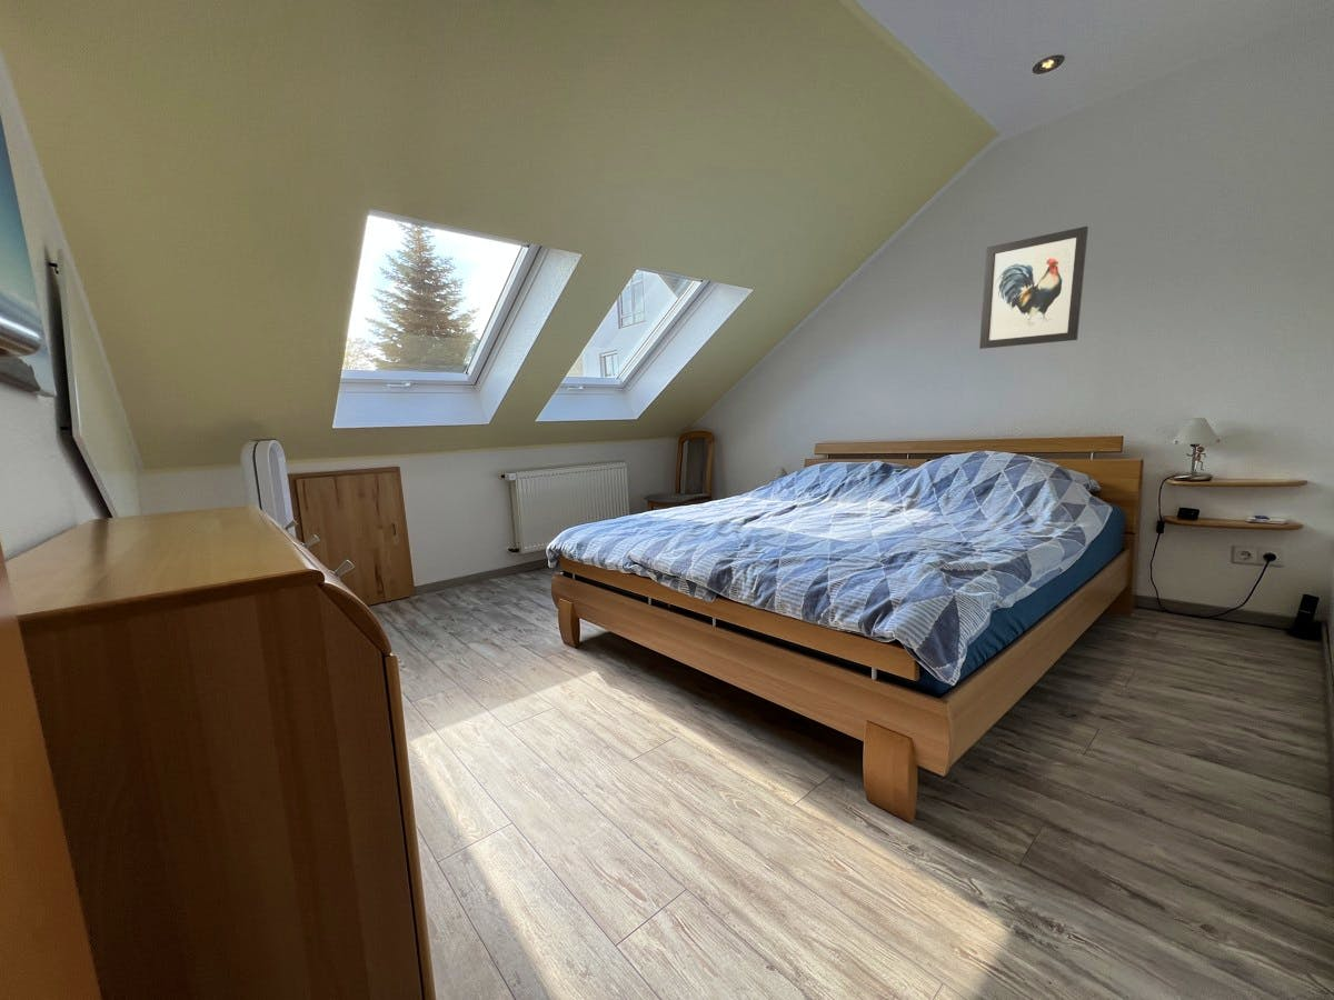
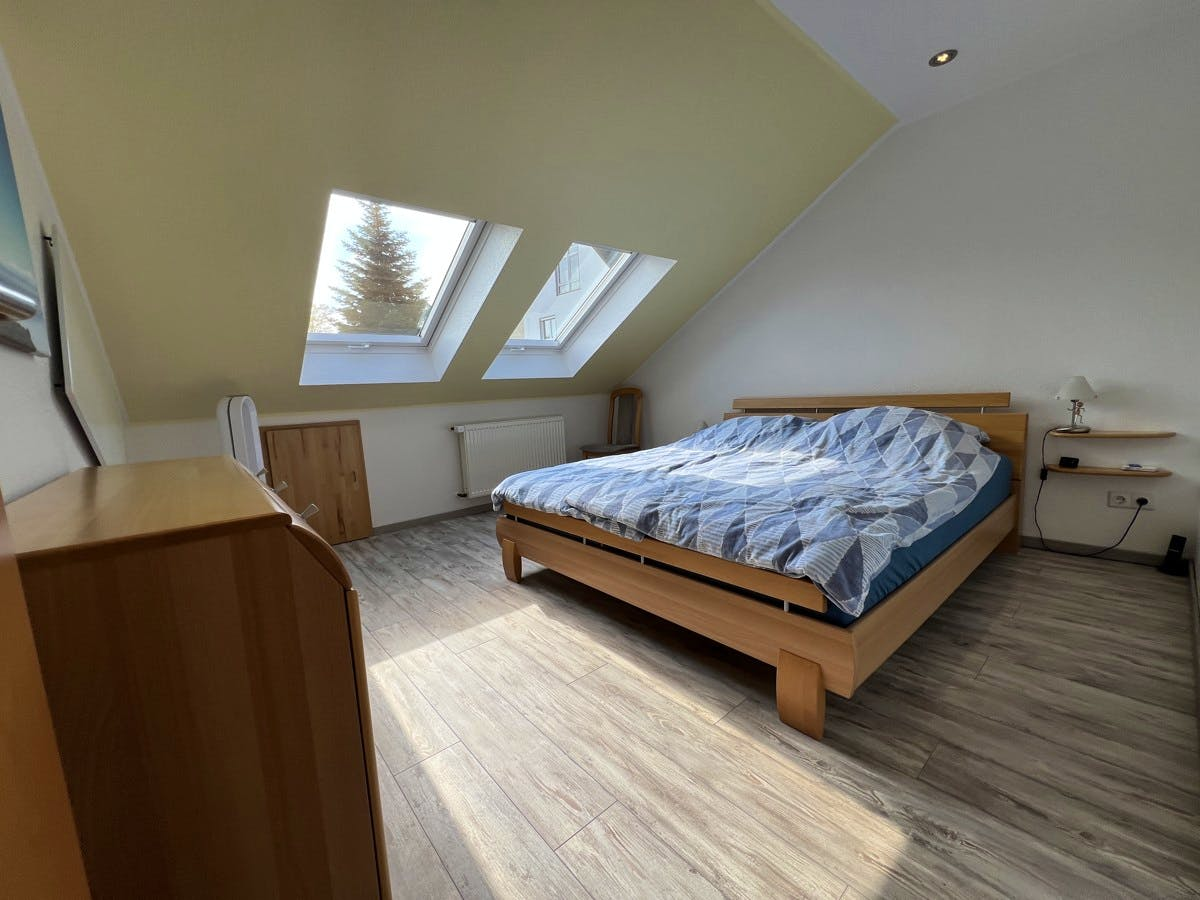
- wall art [978,226,1089,350]
